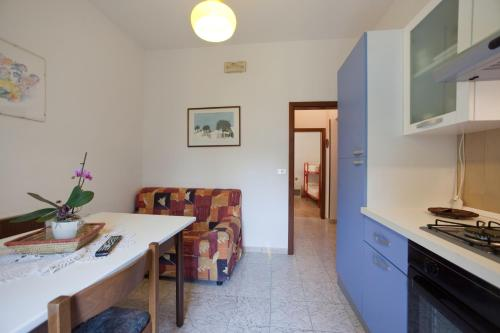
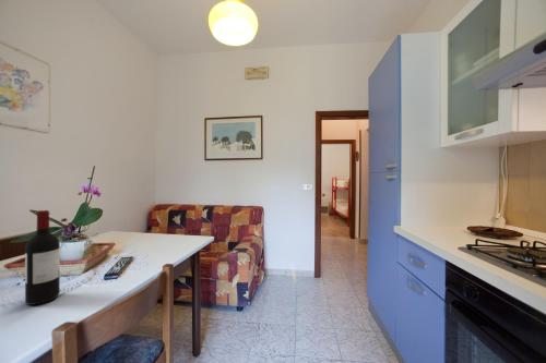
+ wine bottle [24,209,61,306]
